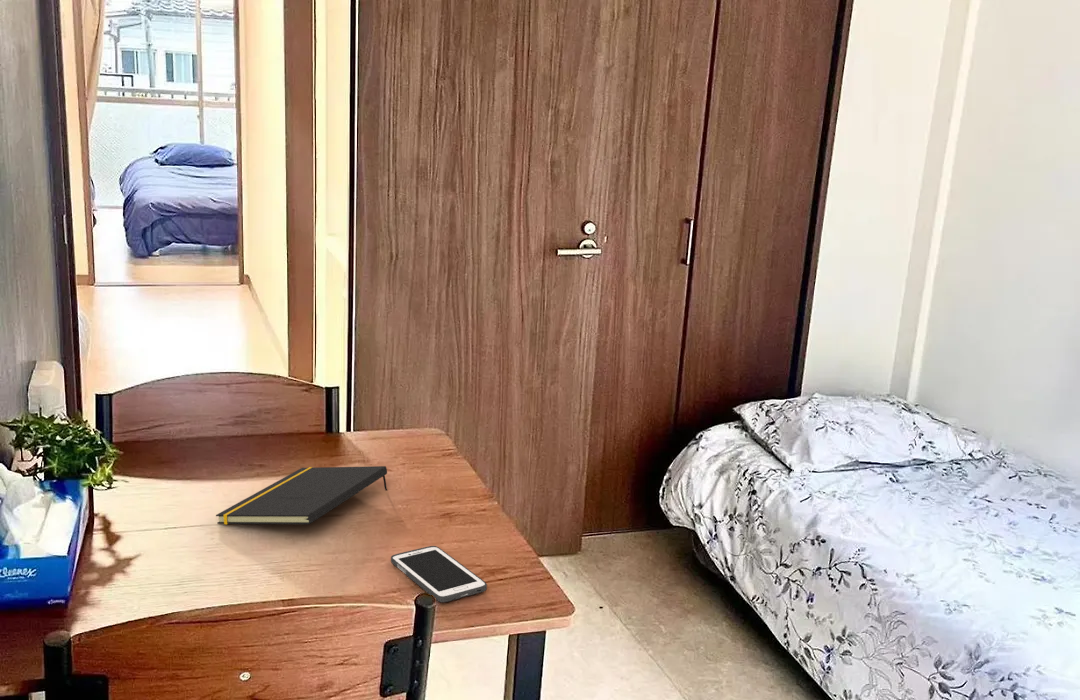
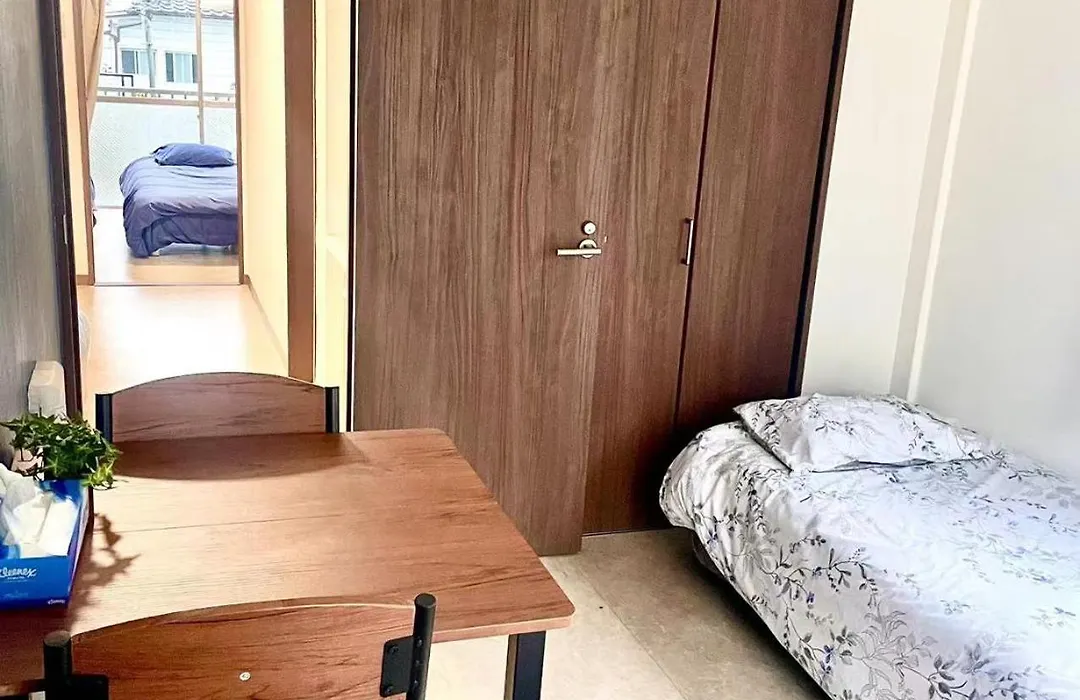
- notepad [215,465,388,525]
- cell phone [390,545,488,603]
